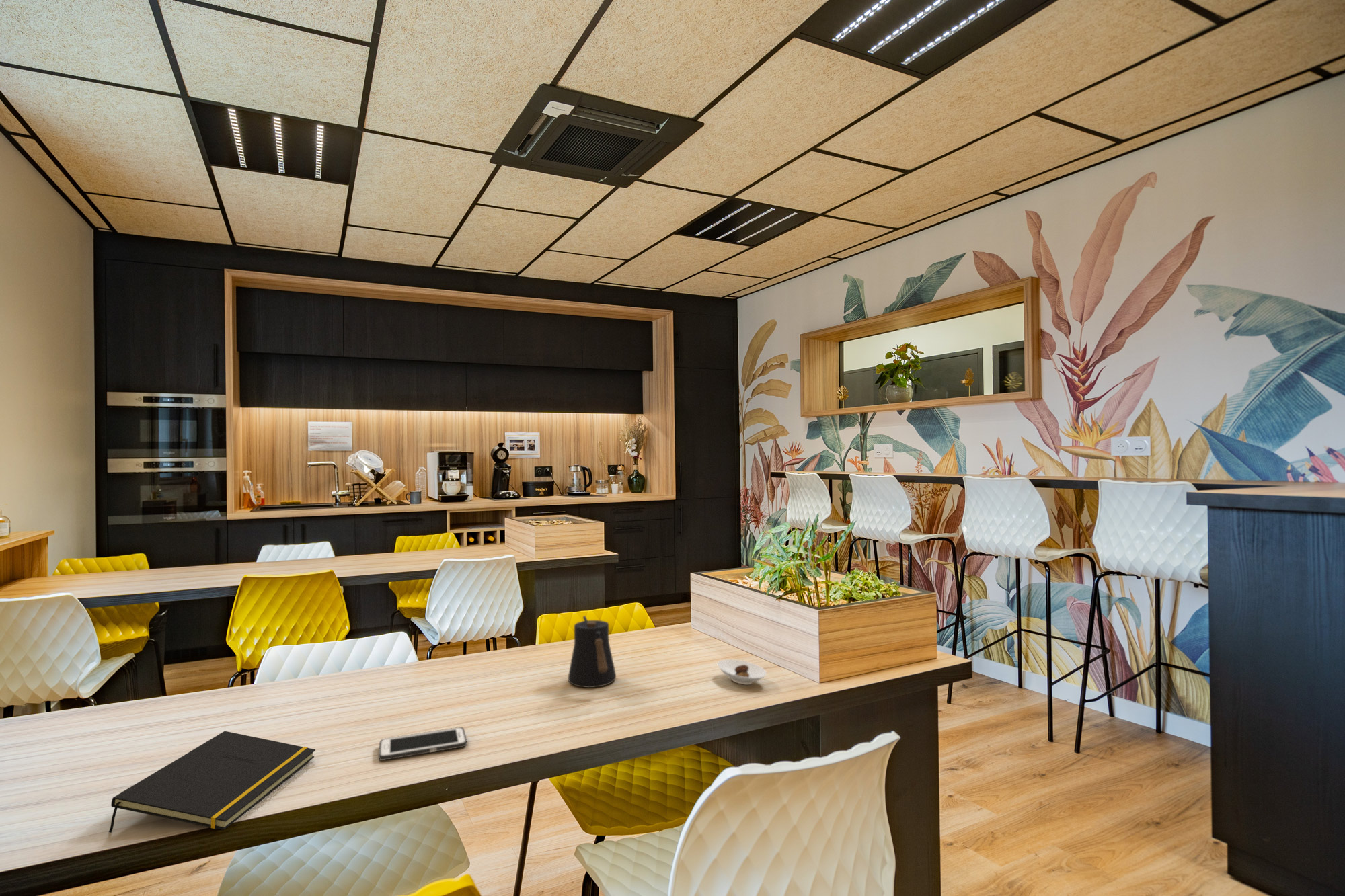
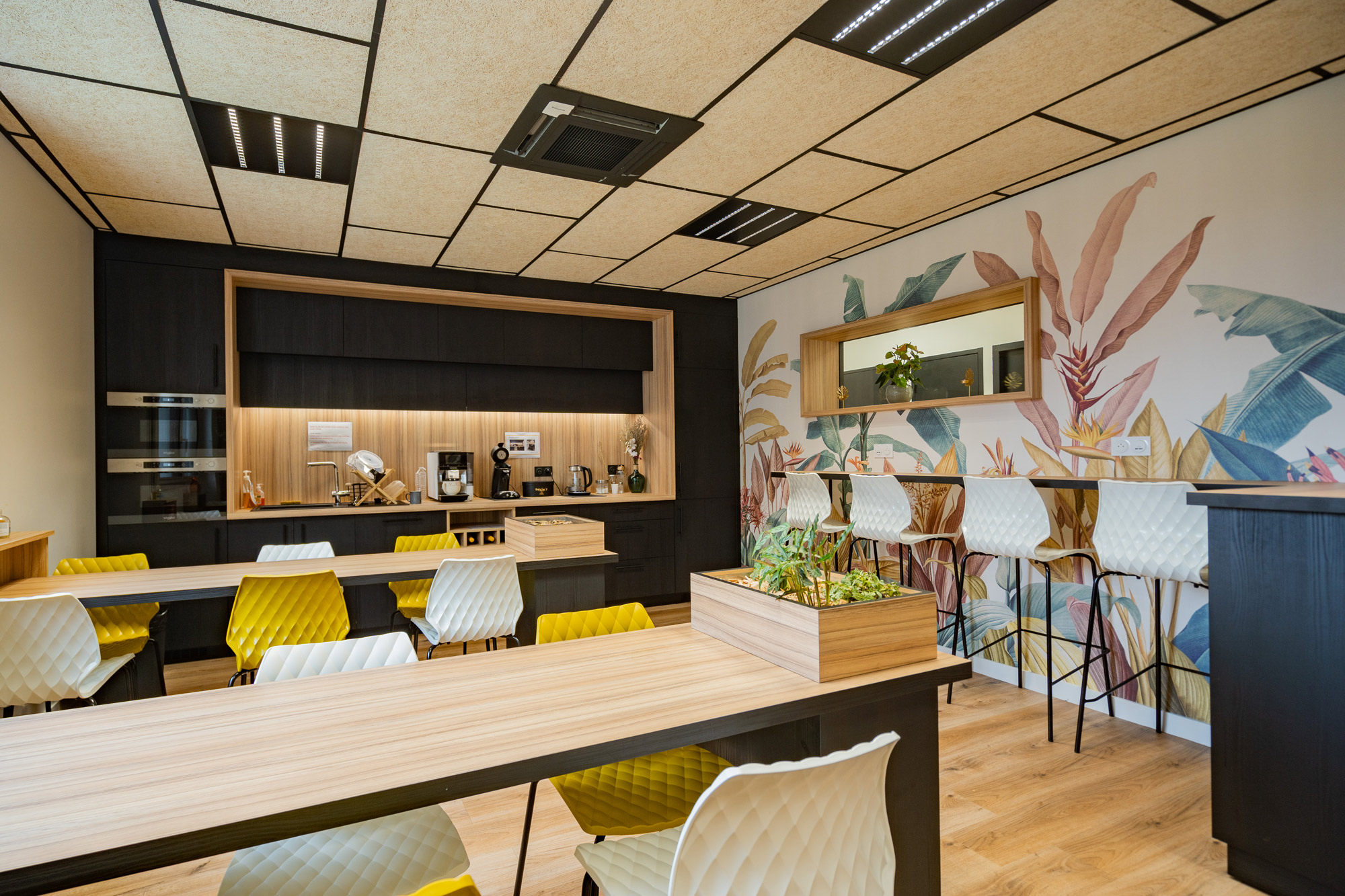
- saucer [716,659,767,685]
- notepad [108,731,316,833]
- kettle [568,615,617,688]
- cell phone [378,727,467,761]
